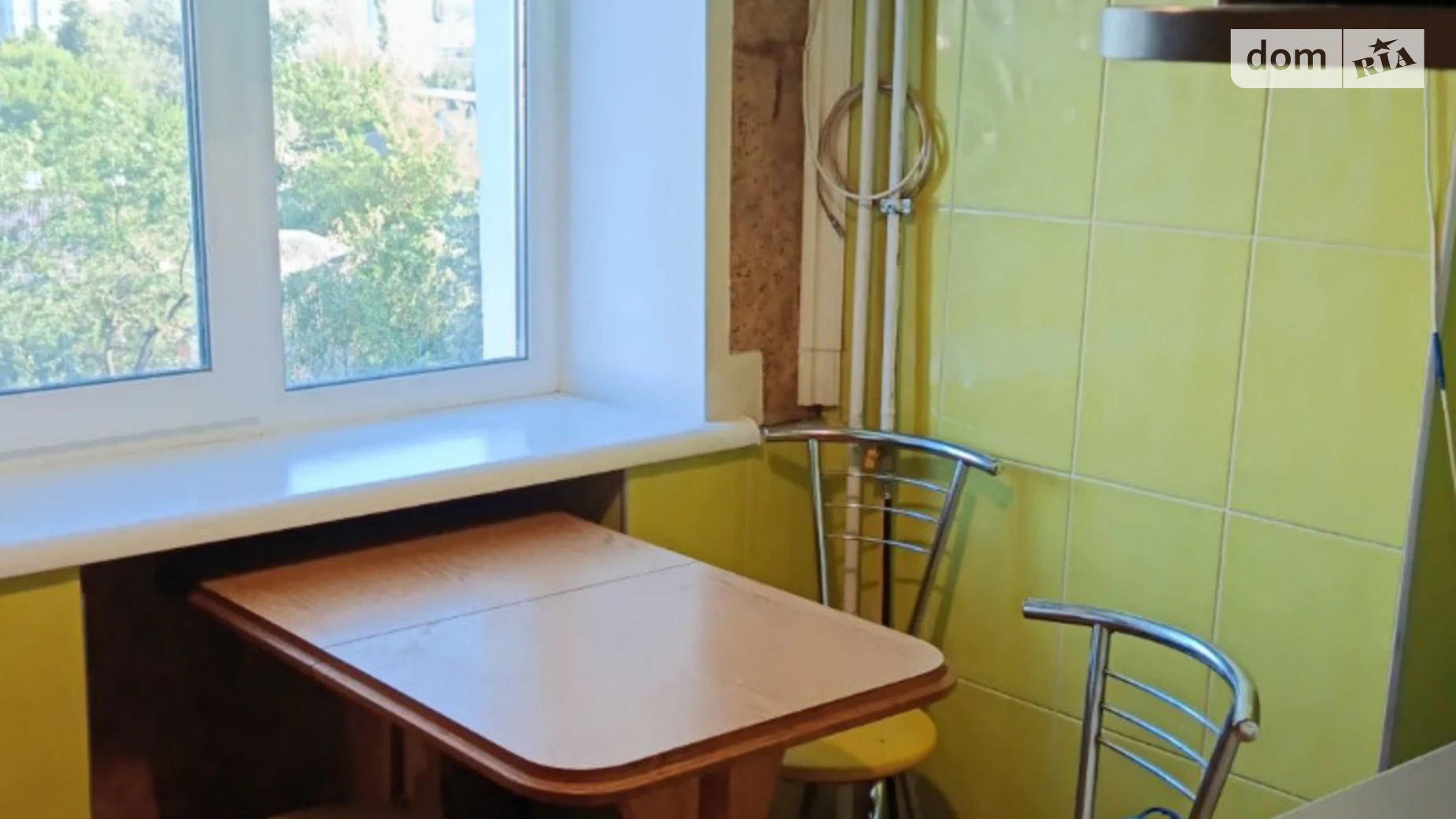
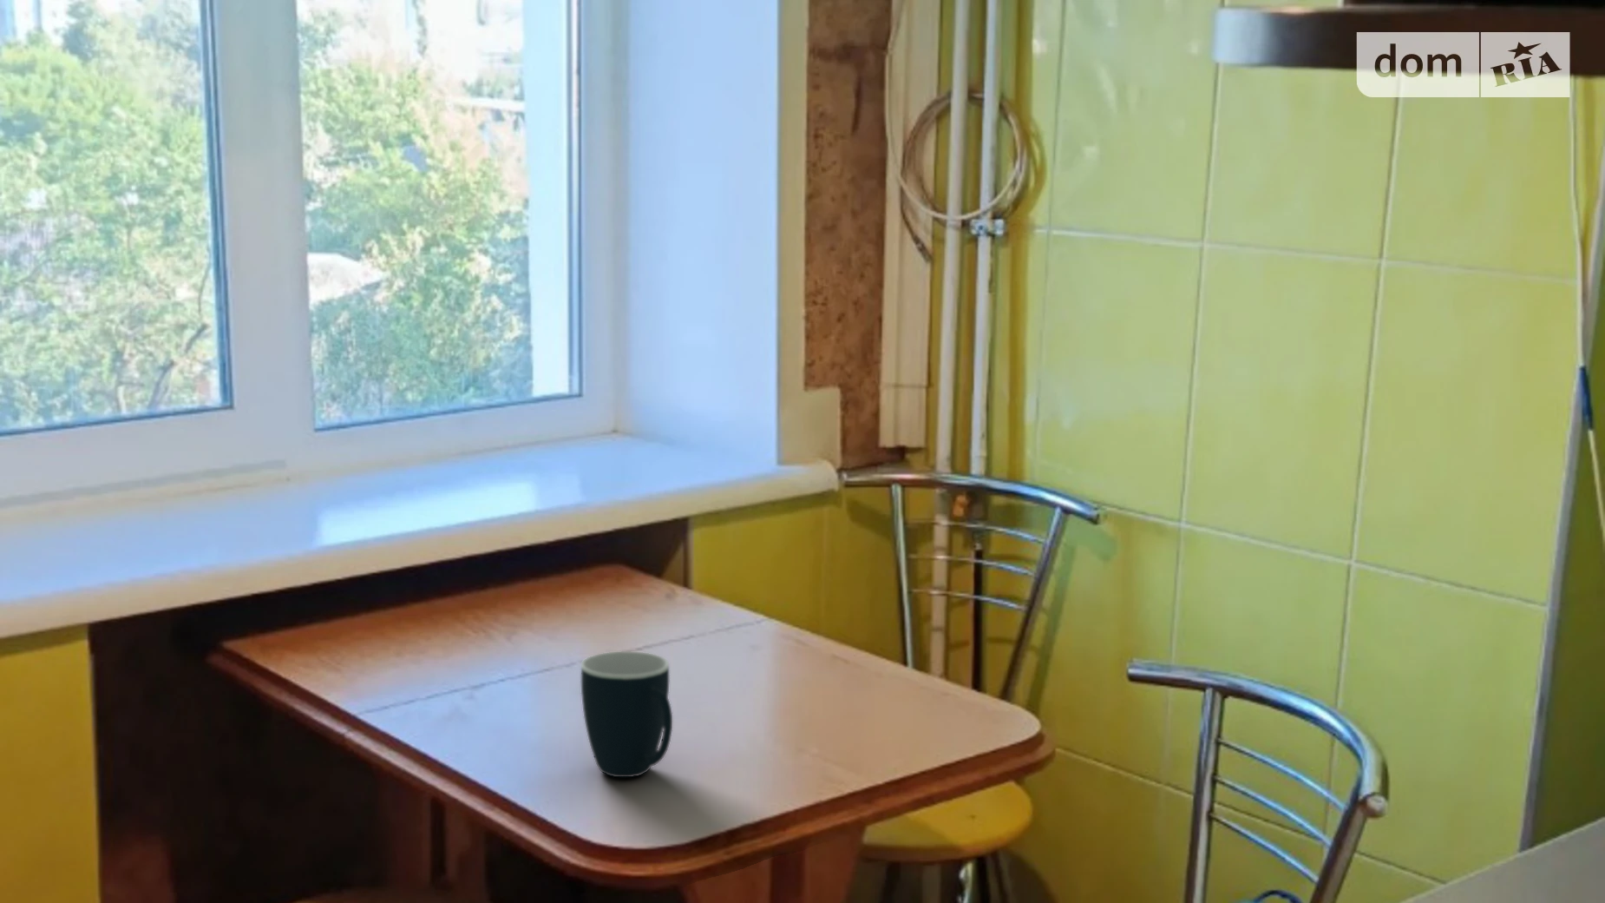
+ mug [581,651,674,778]
